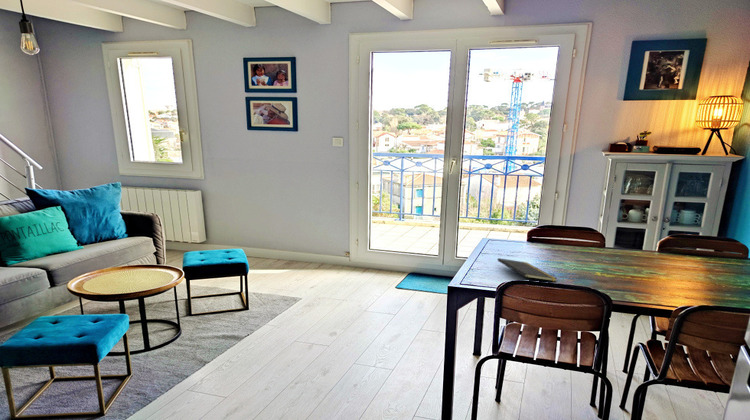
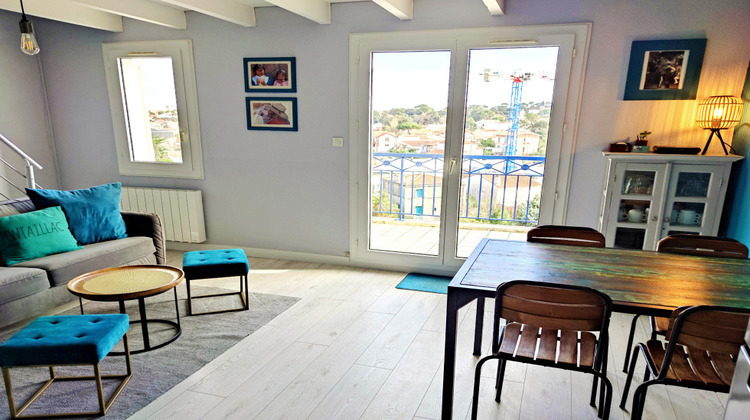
- notepad [497,257,558,282]
